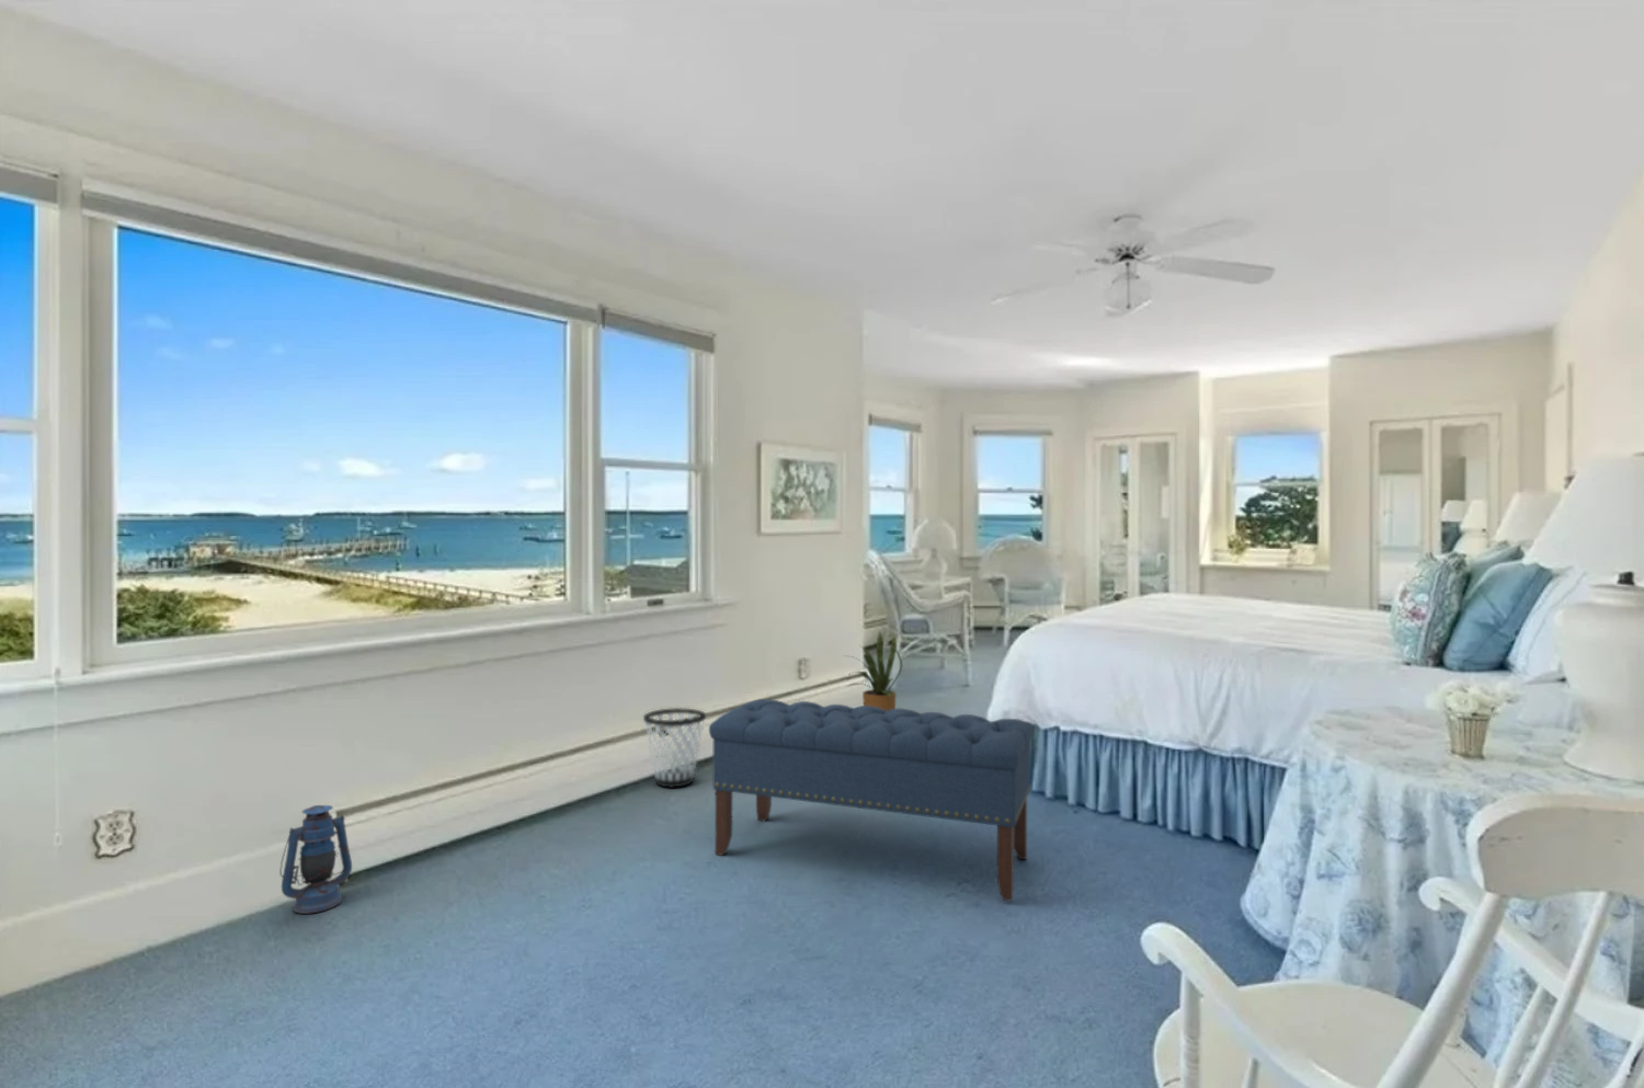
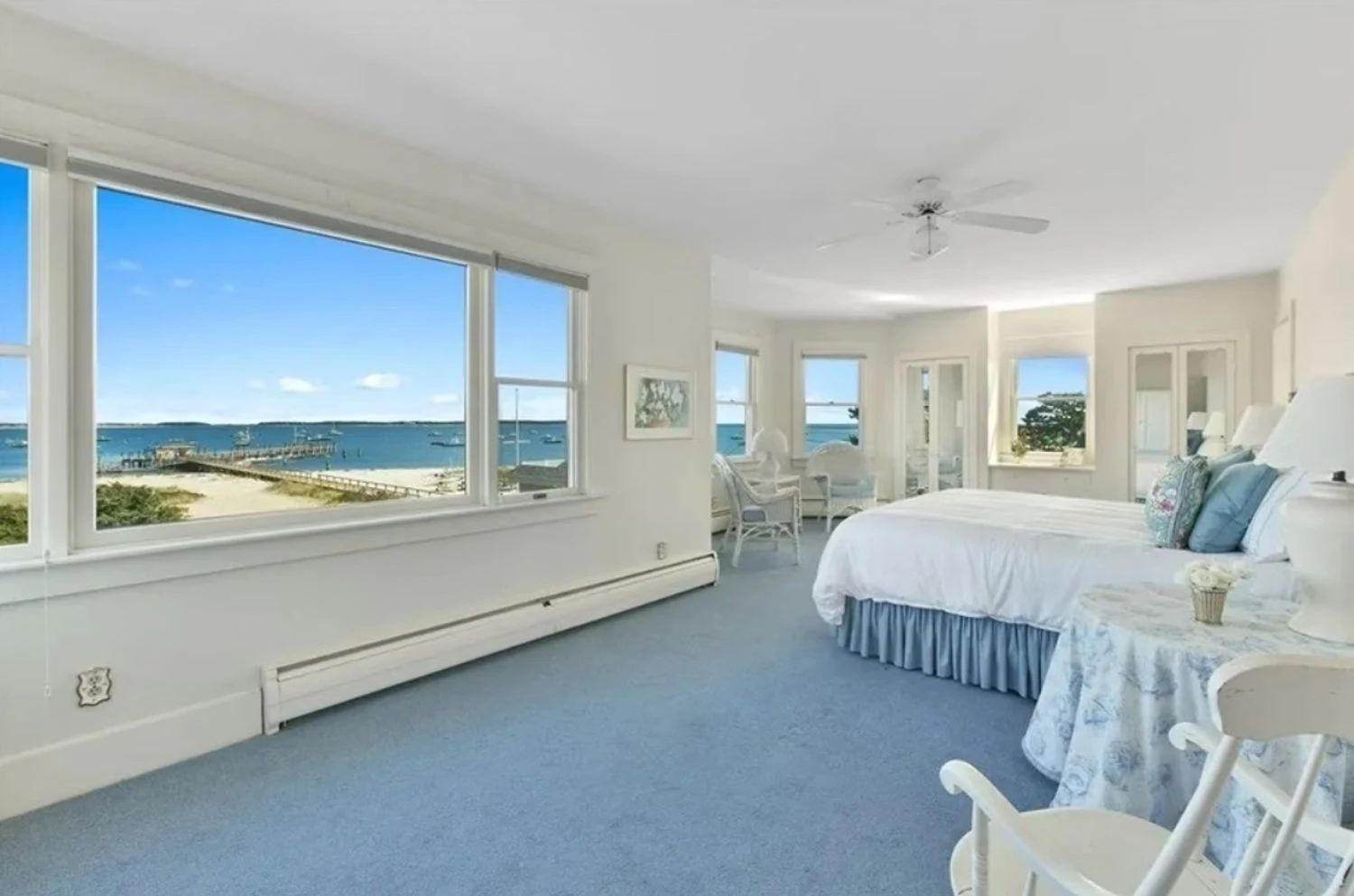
- bench [708,698,1034,903]
- lantern [278,804,353,914]
- wastebasket [642,707,707,789]
- house plant [843,631,903,712]
